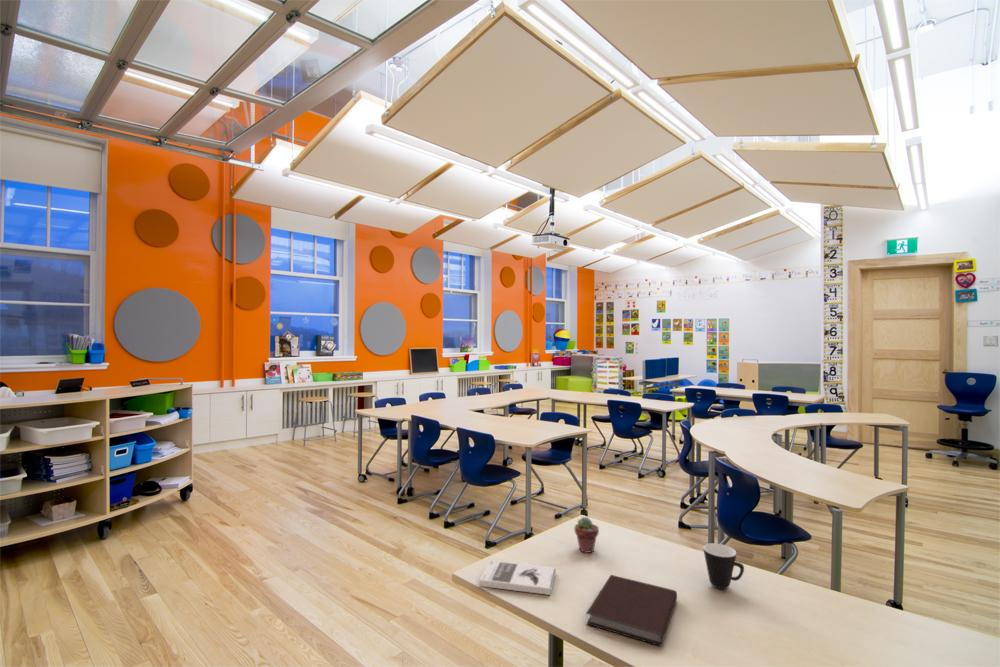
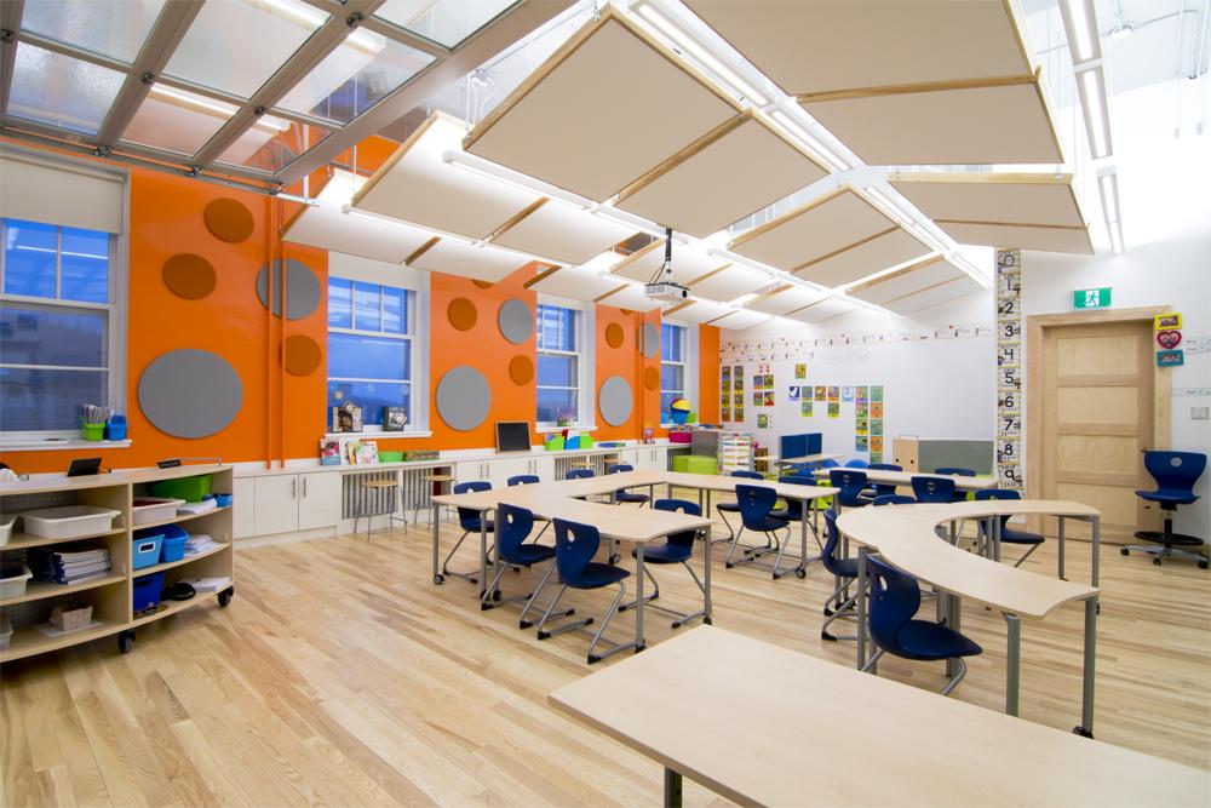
- notebook [585,574,678,647]
- potted succulent [573,516,600,554]
- mug [703,542,745,590]
- book [478,560,557,596]
